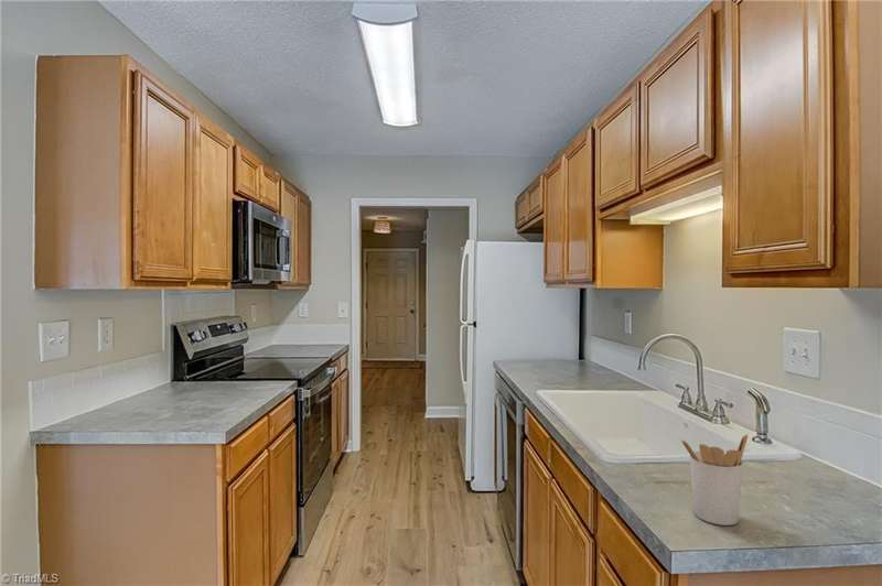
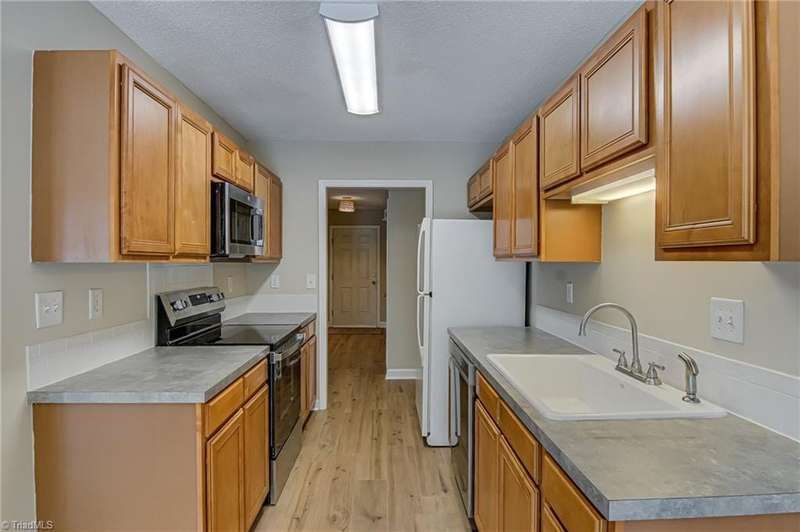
- utensil holder [679,434,749,527]
